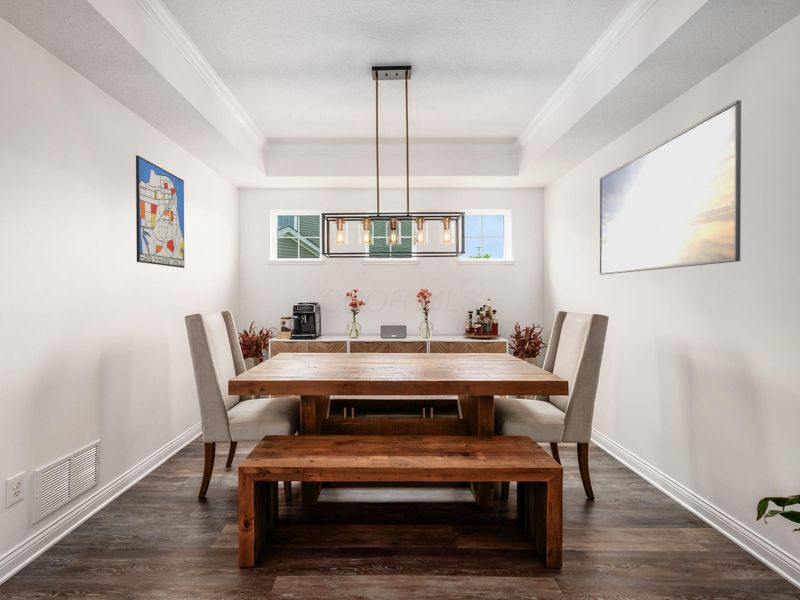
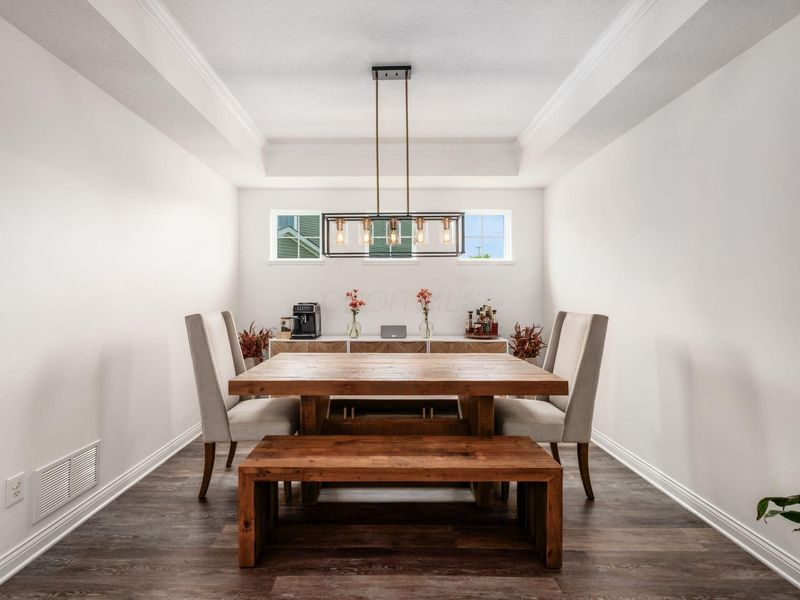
- wall art [135,154,185,269]
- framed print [599,99,742,276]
